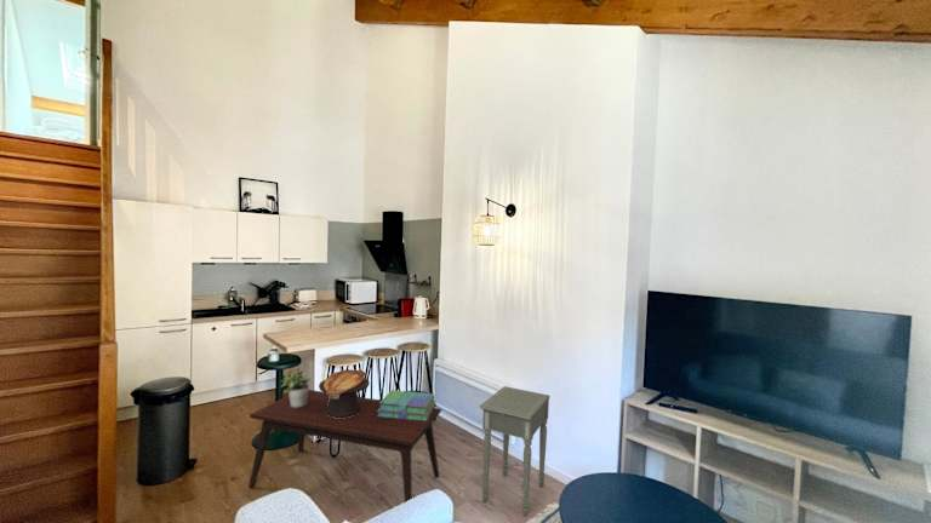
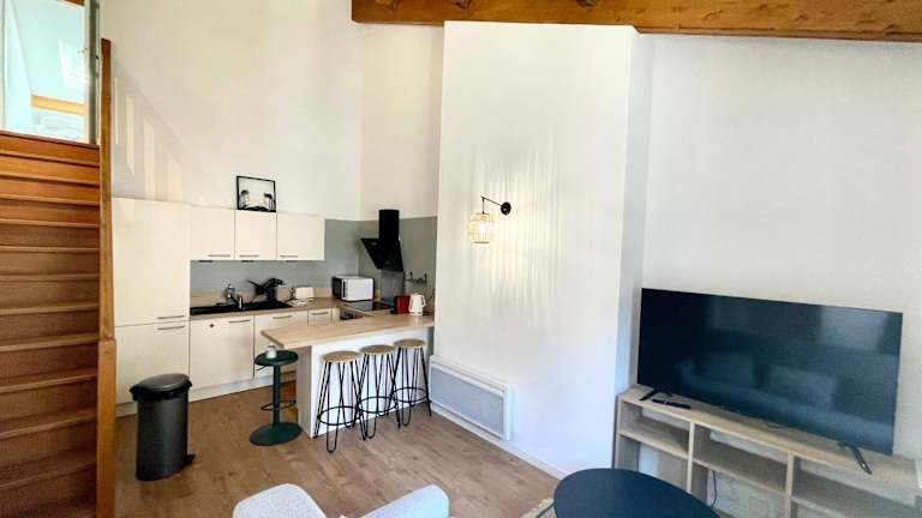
- coffee table [247,389,442,504]
- potted plant [279,368,310,407]
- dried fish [318,368,371,418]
- side table [478,385,552,518]
- stack of books [377,389,436,421]
